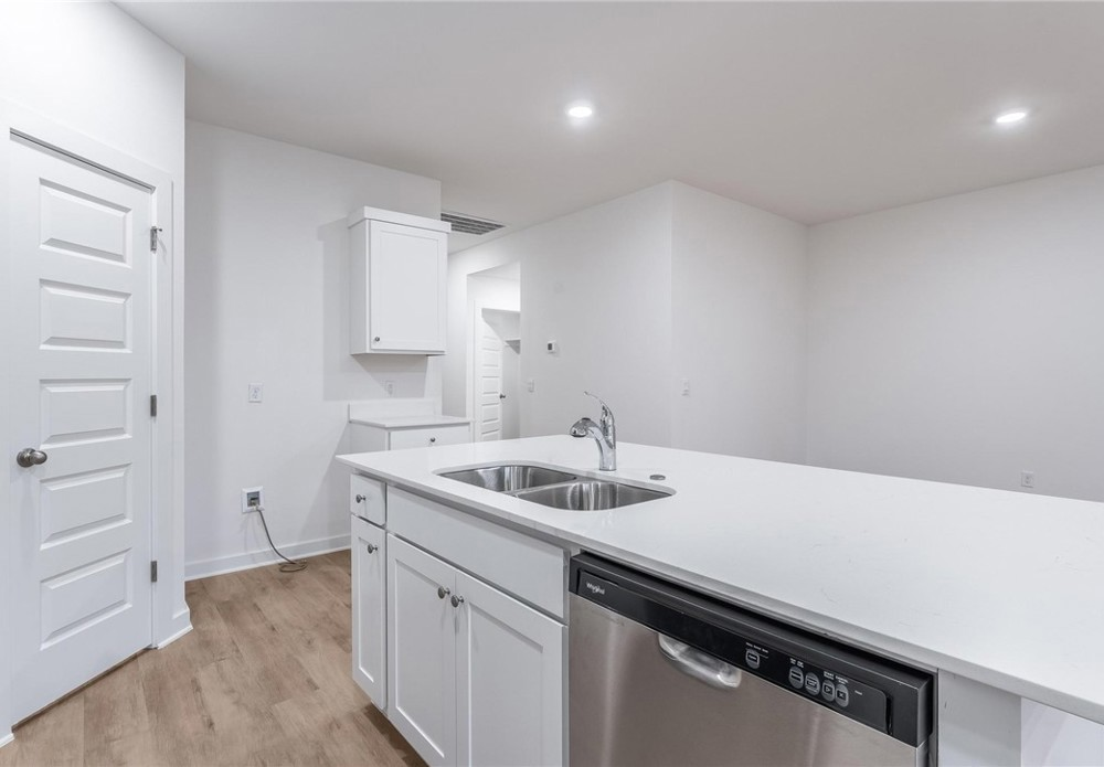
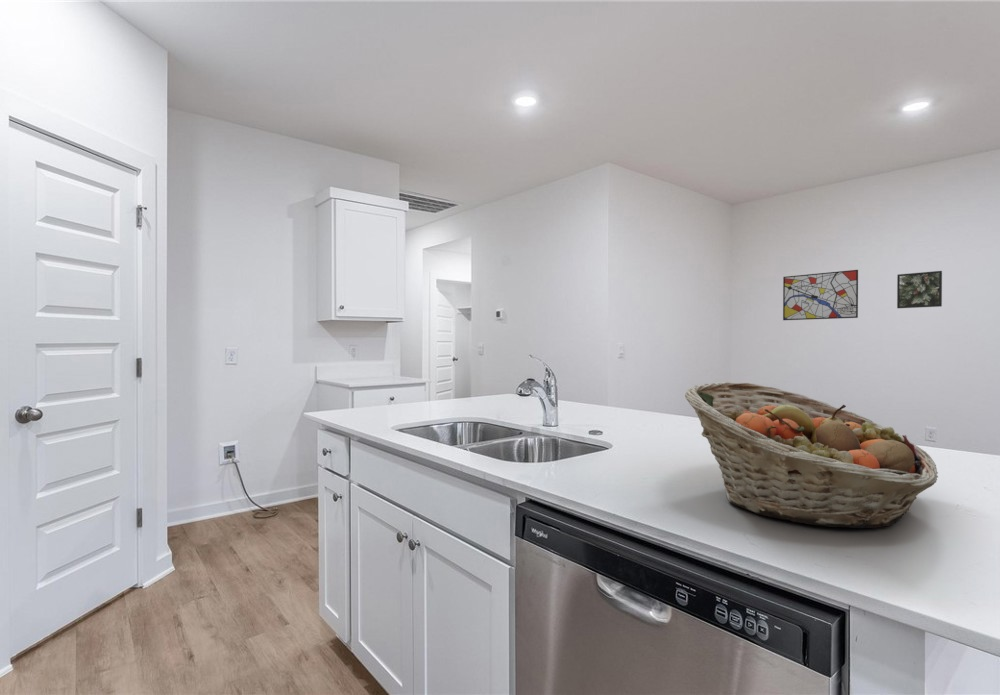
+ wall art [782,269,859,321]
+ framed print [896,270,943,309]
+ fruit basket [684,381,939,529]
